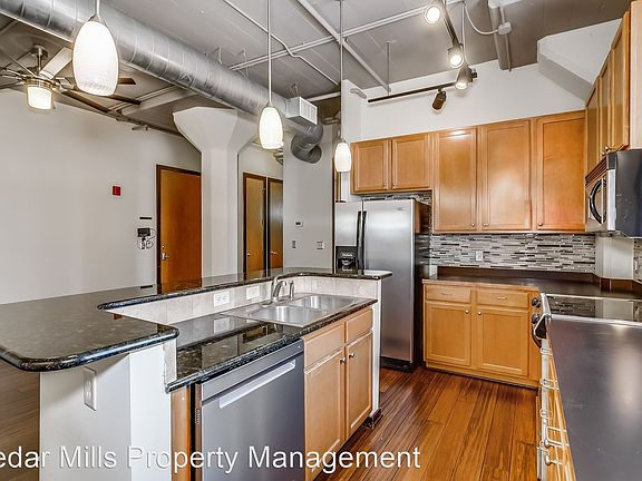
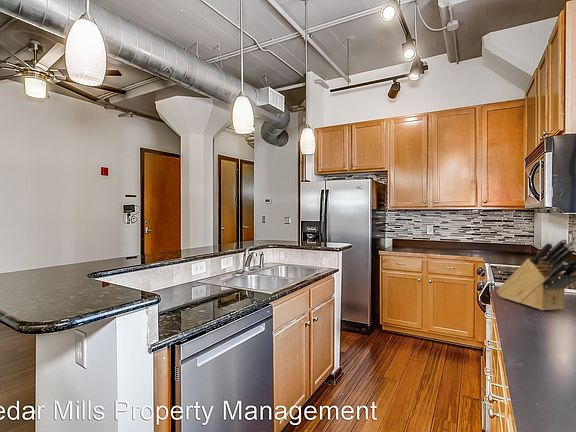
+ knife block [496,238,576,311]
